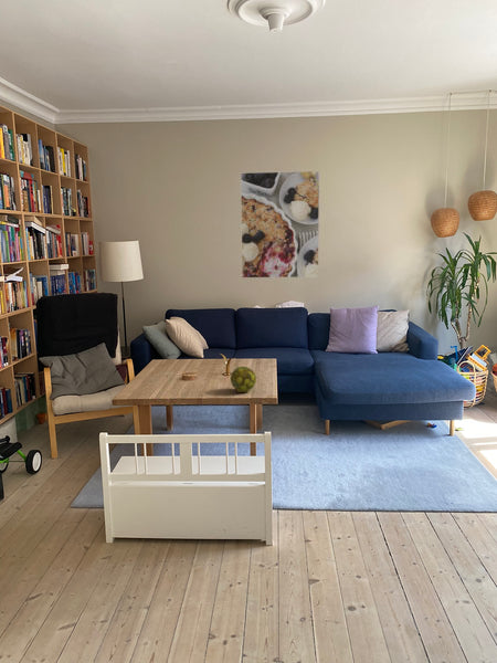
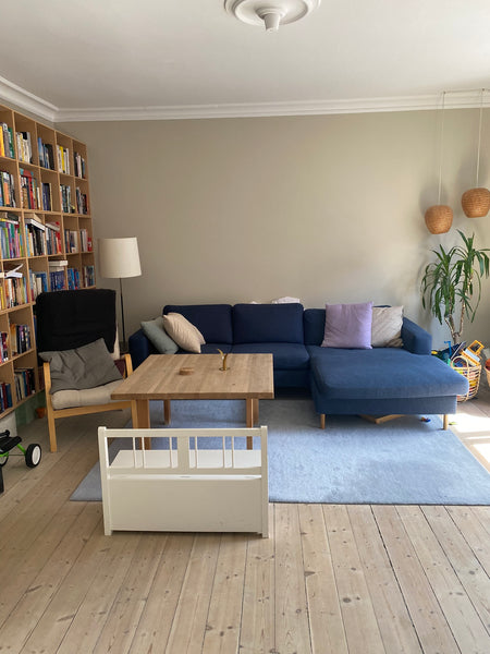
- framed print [240,170,320,280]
- decorative ball [230,366,257,393]
